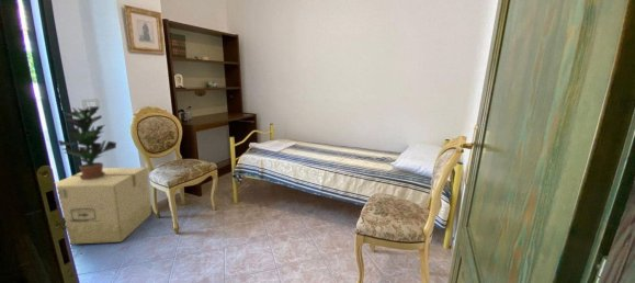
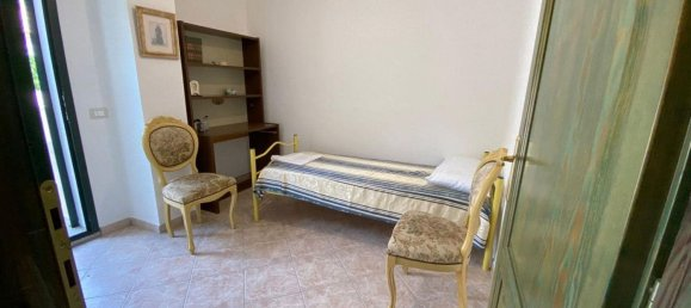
- cardboard box [55,167,152,246]
- potted plant [57,105,117,180]
